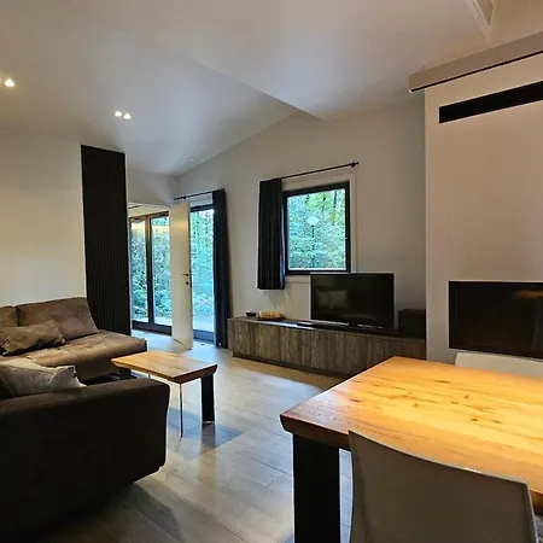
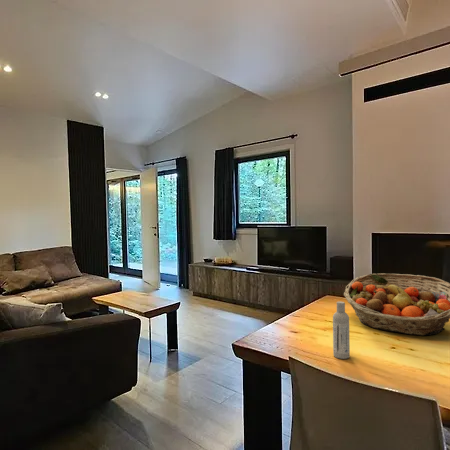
+ fruit basket [343,272,450,336]
+ bottle [332,300,351,360]
